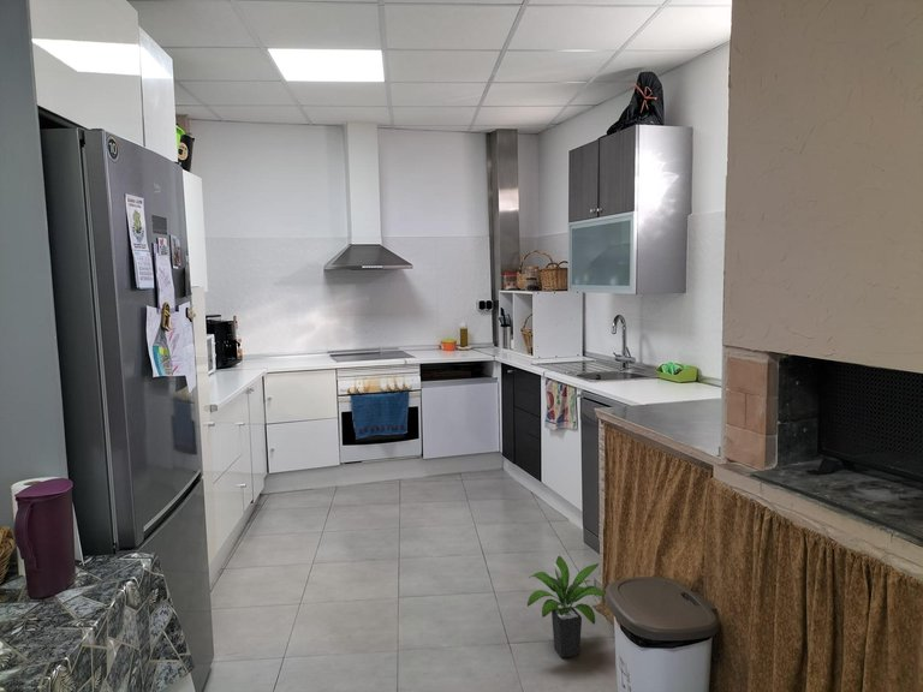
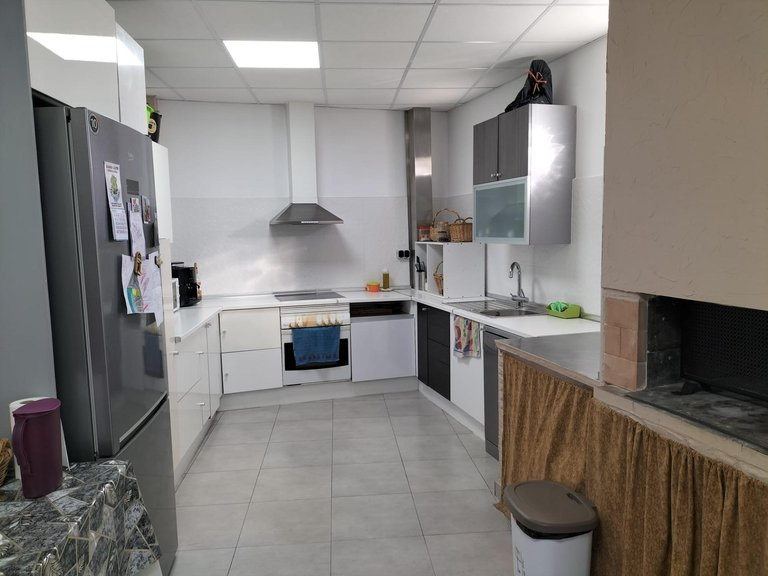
- potted plant [526,555,606,660]
